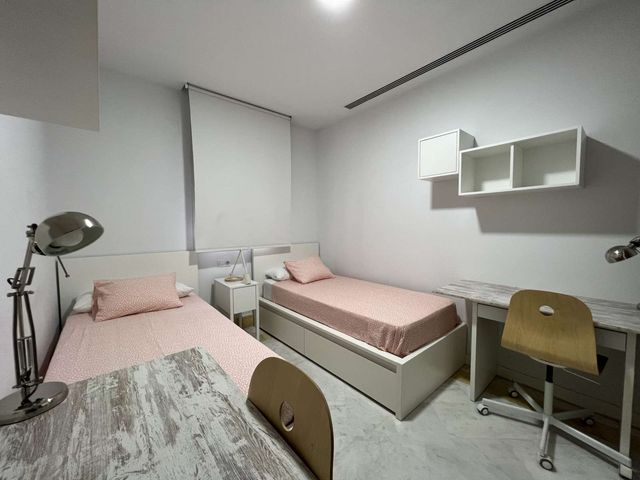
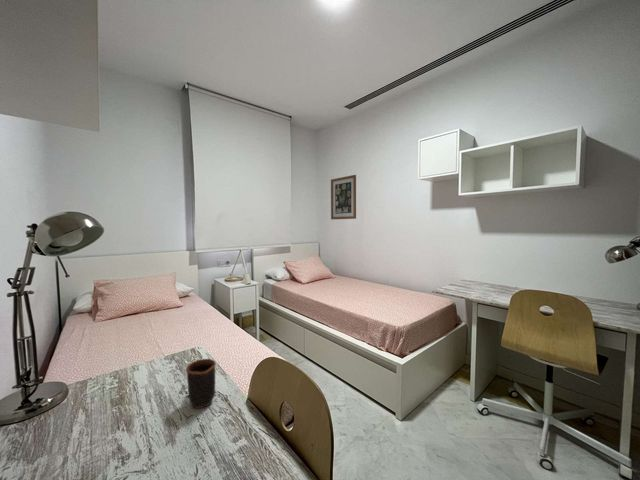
+ wall art [330,174,357,221]
+ mug [185,358,217,409]
